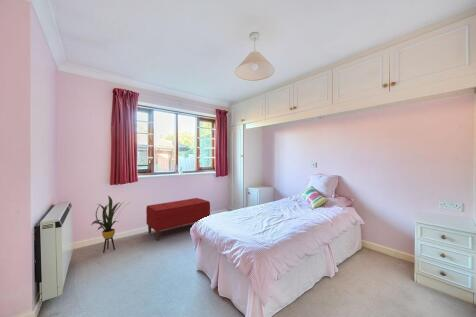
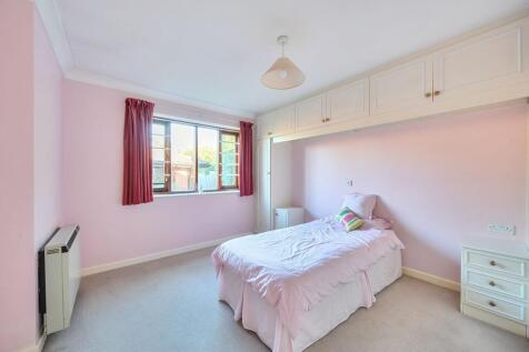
- house plant [90,195,131,254]
- bench [145,197,211,241]
